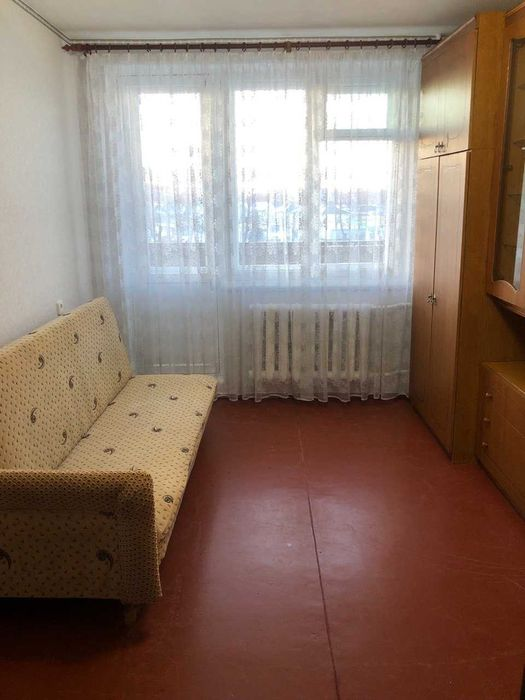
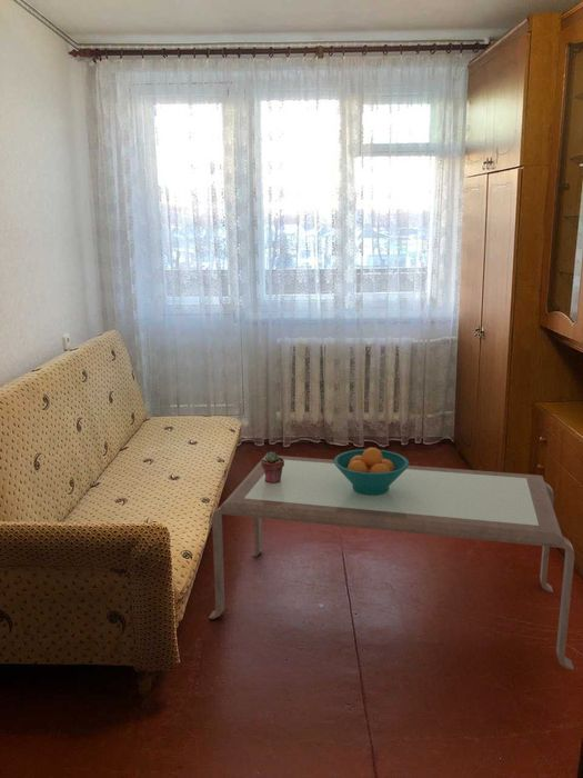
+ coffee table [208,455,575,670]
+ fruit bowl [333,447,411,495]
+ potted succulent [260,451,284,483]
